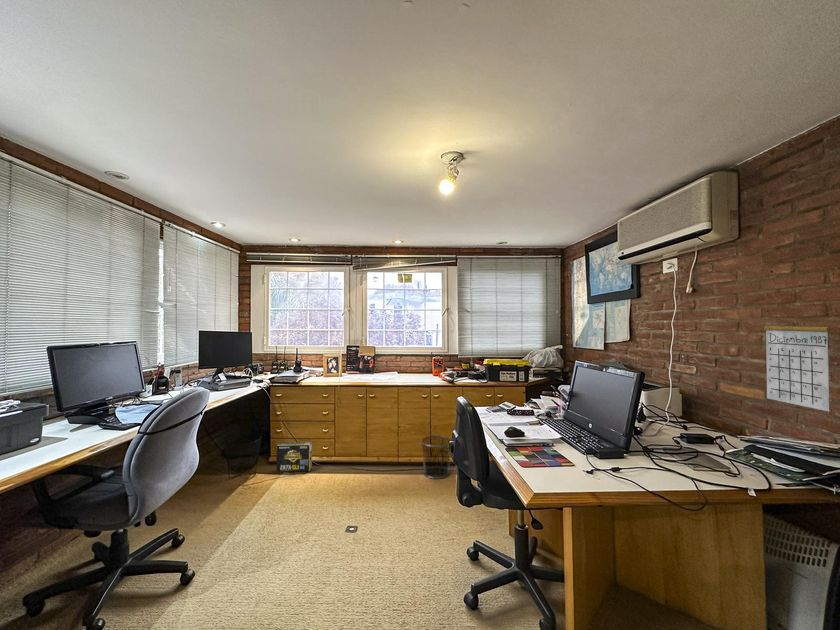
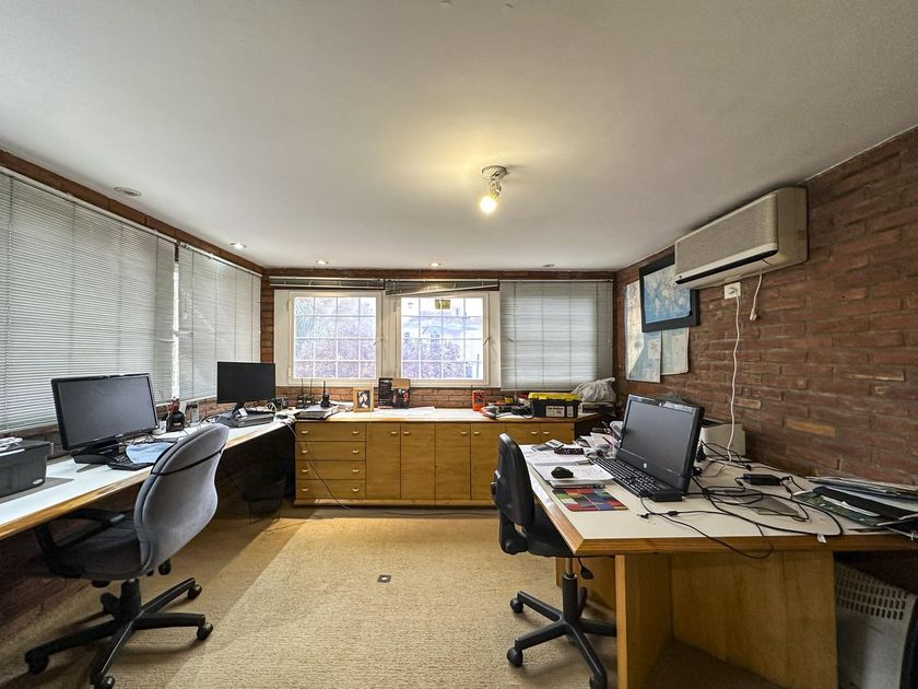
- box [276,441,313,473]
- waste bin [420,435,451,480]
- calendar [763,307,832,412]
